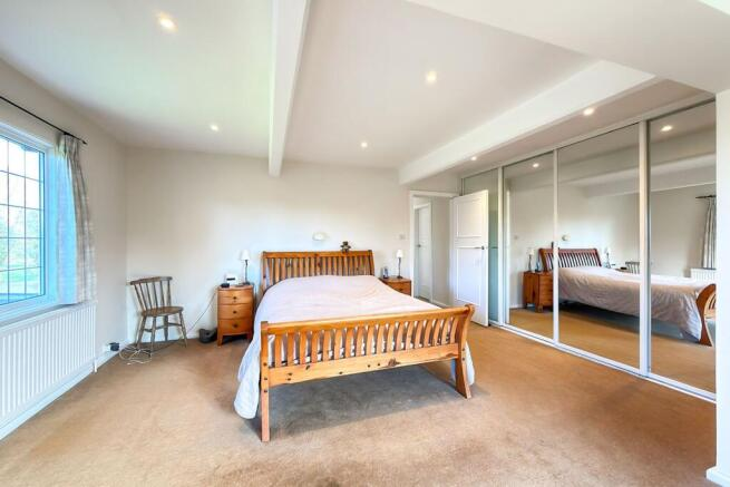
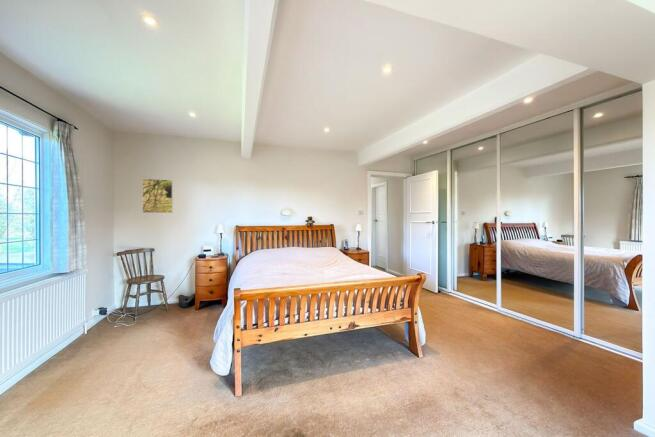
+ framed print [141,178,174,214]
